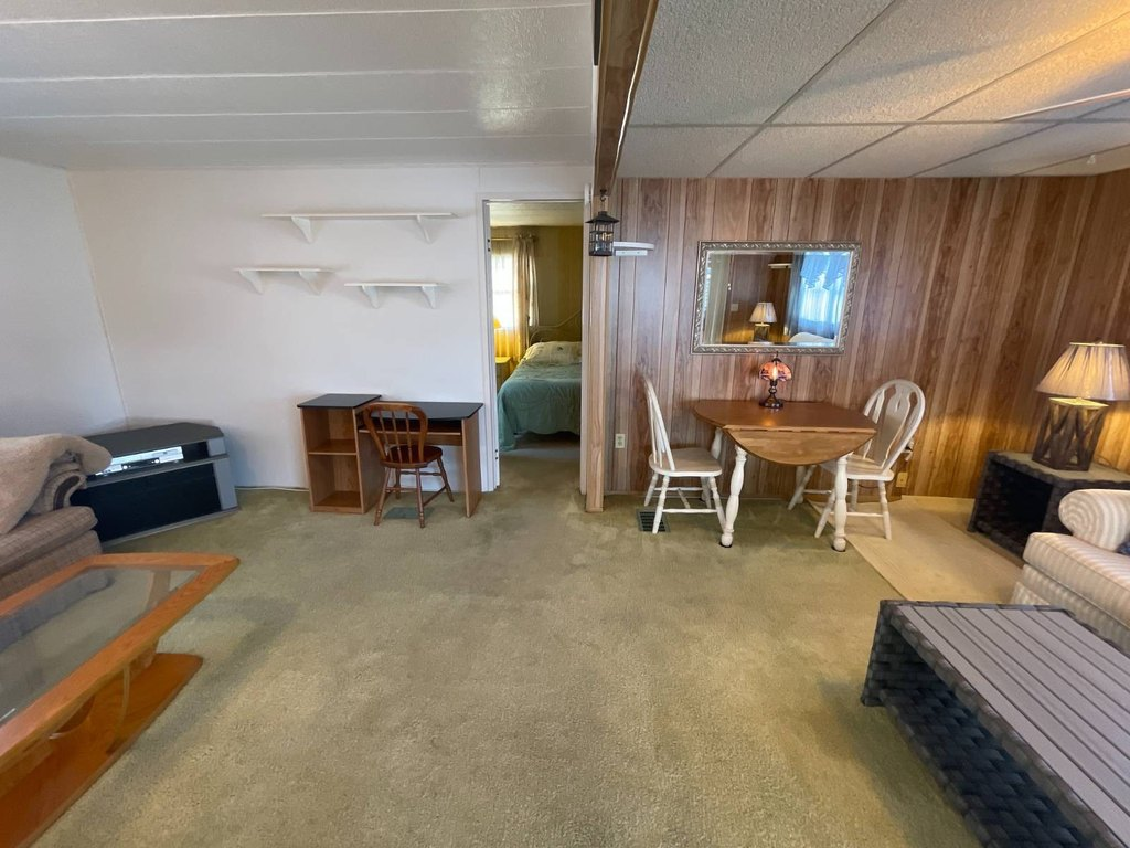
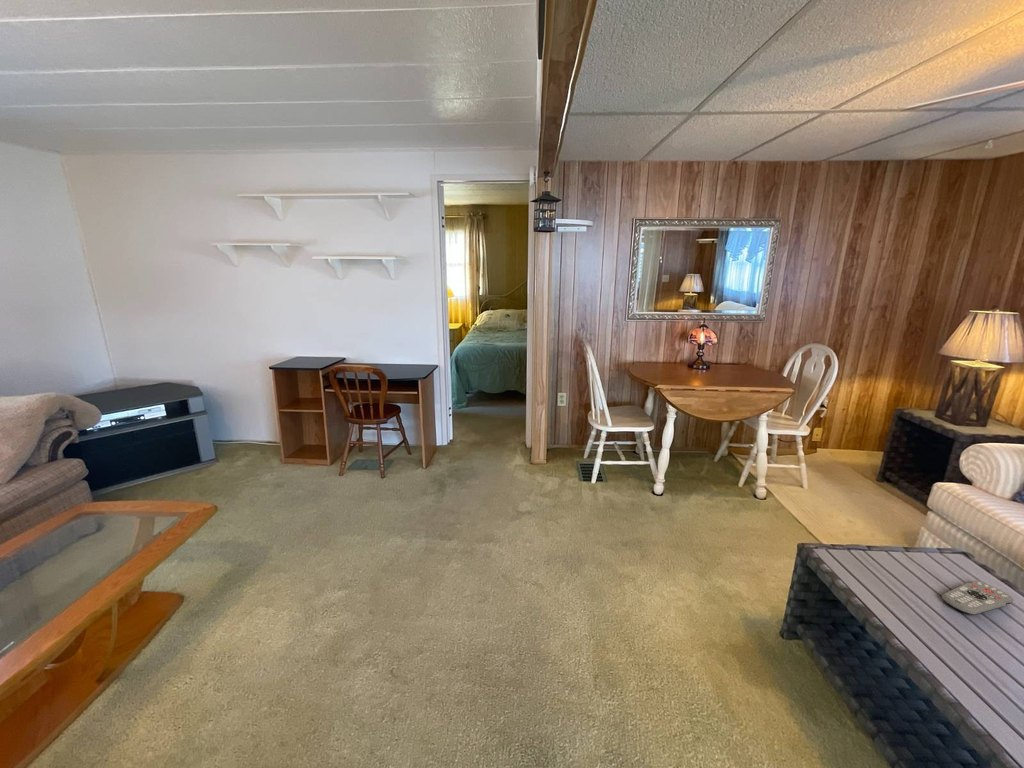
+ remote control [941,579,1015,616]
